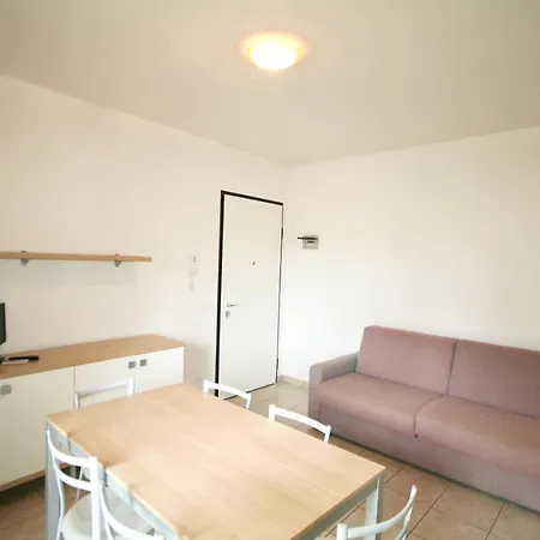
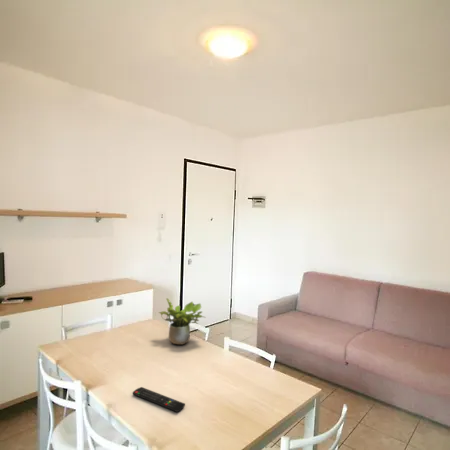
+ remote control [132,386,186,413]
+ potted plant [158,297,207,346]
